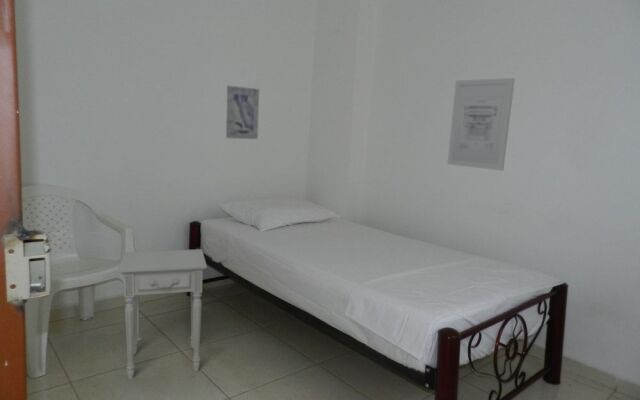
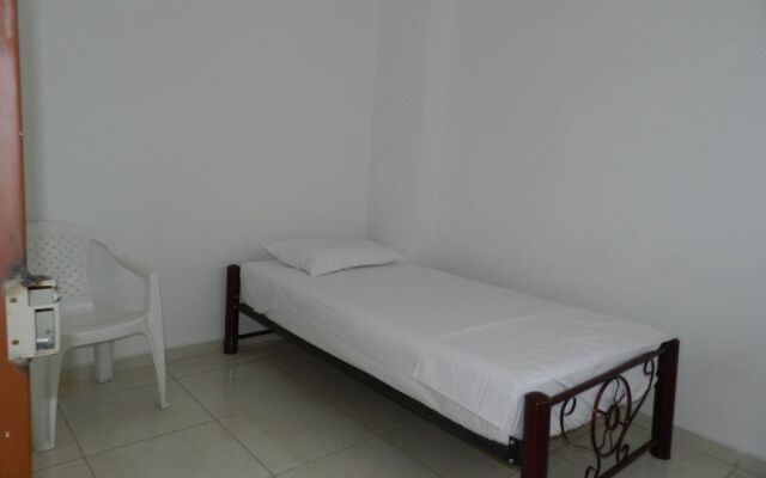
- nightstand [118,248,208,381]
- wall art [446,77,516,172]
- wall art [225,85,260,140]
